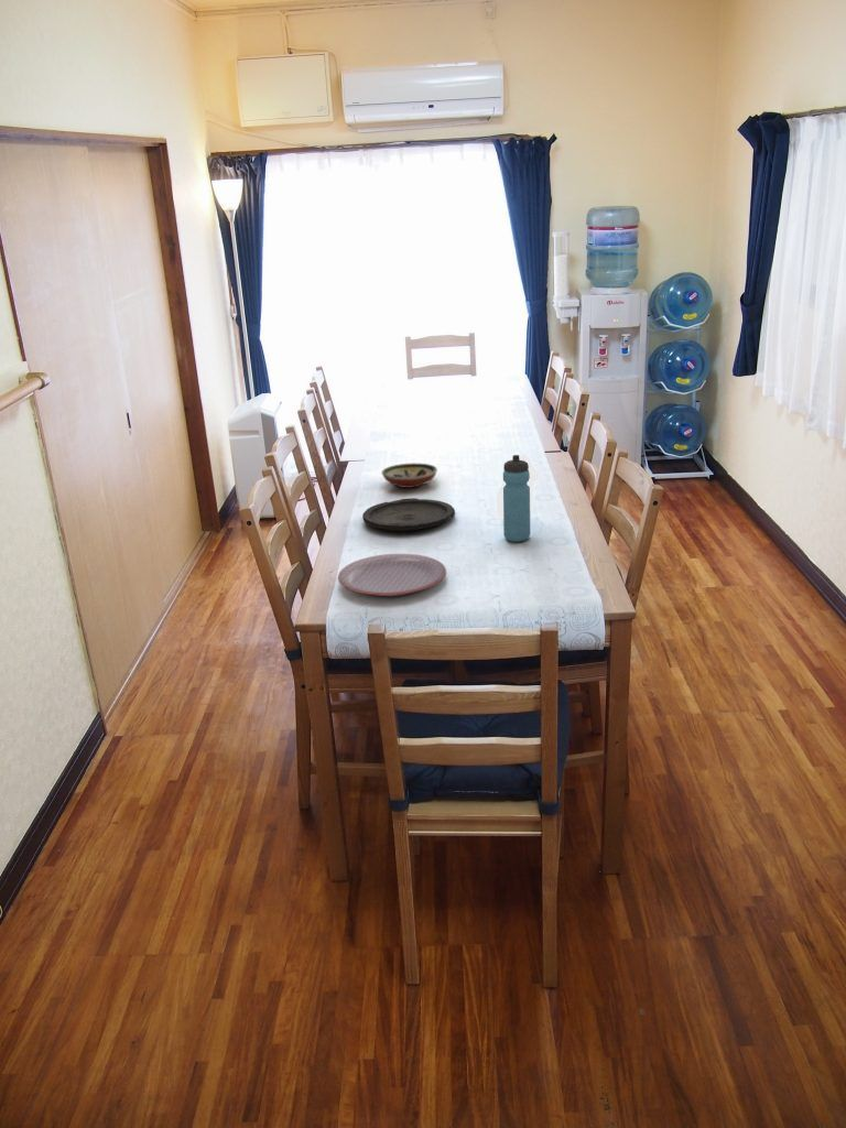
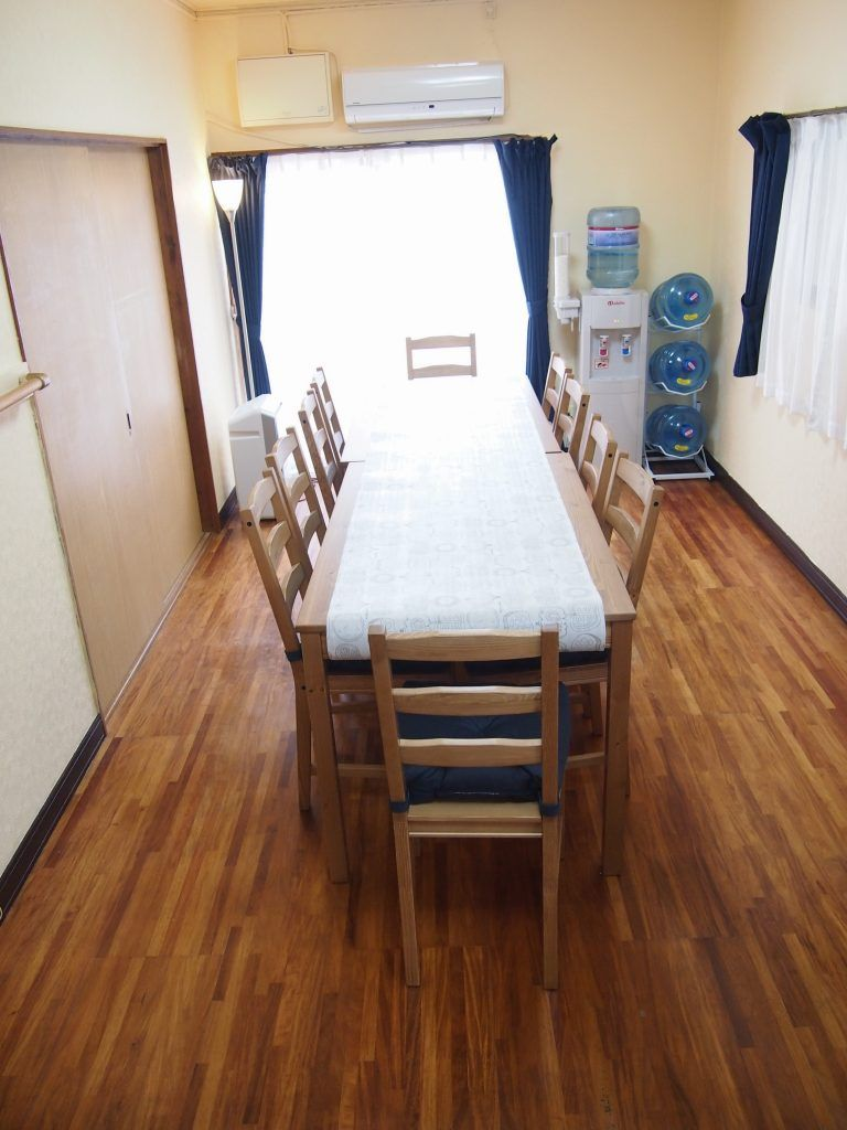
- plate [361,497,456,532]
- plate [337,553,447,597]
- water bottle [502,454,531,543]
- decorative bowl [380,462,438,489]
- box [496,453,540,519]
